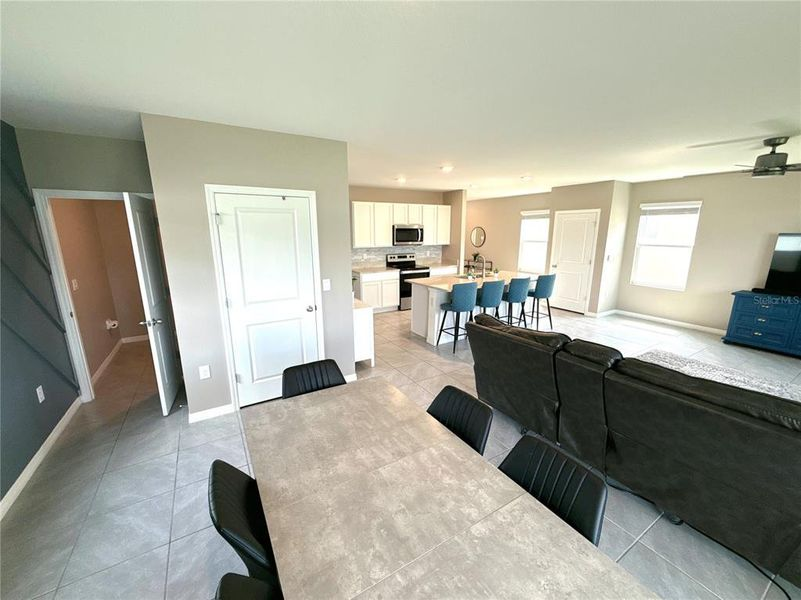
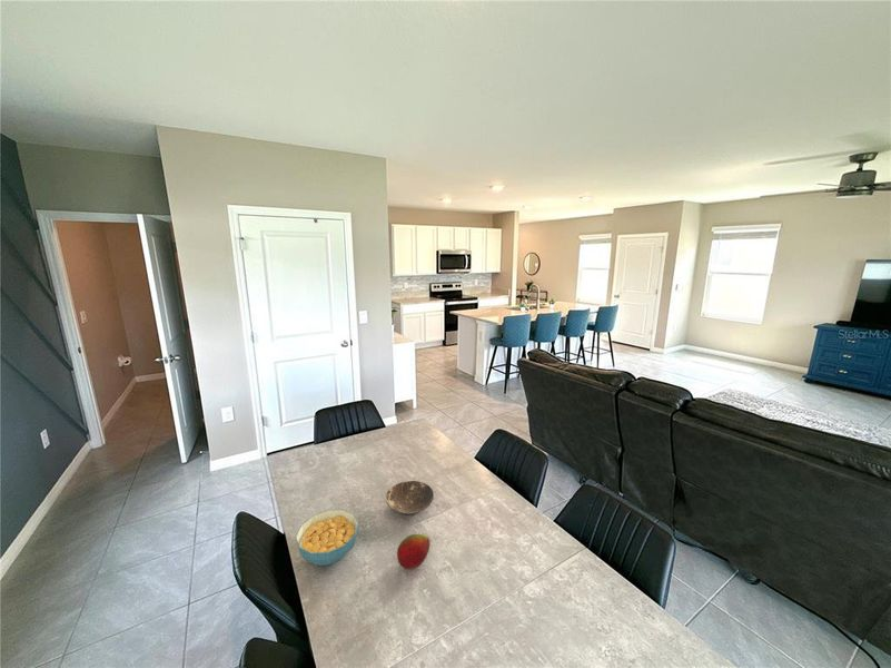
+ cereal bowl [295,509,359,567]
+ bowl [385,480,435,517]
+ fruit [396,533,430,570]
